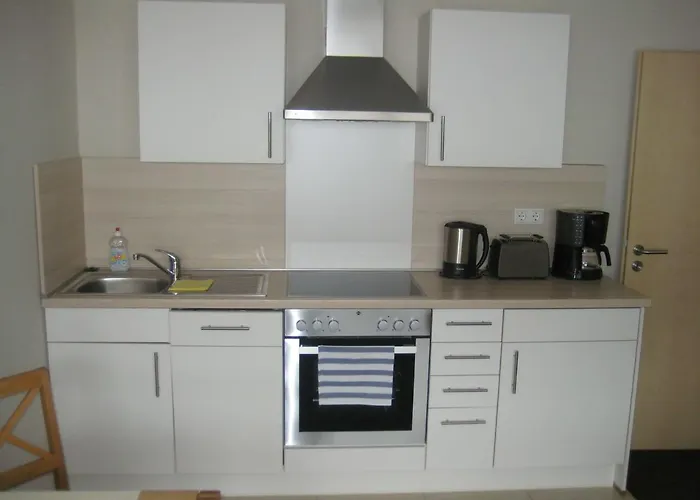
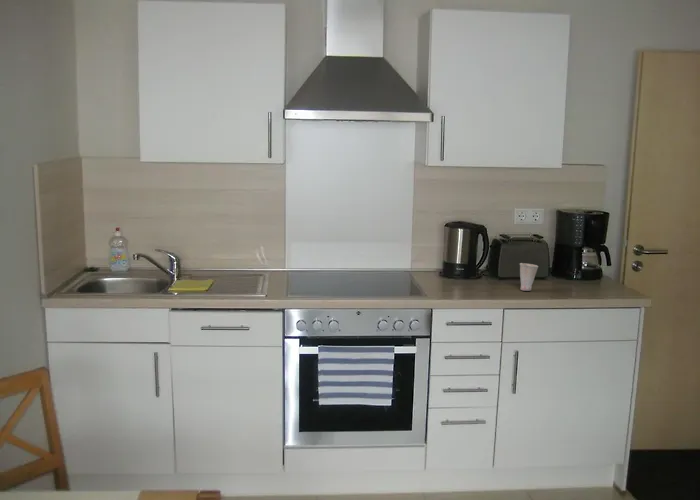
+ cup [519,262,539,292]
